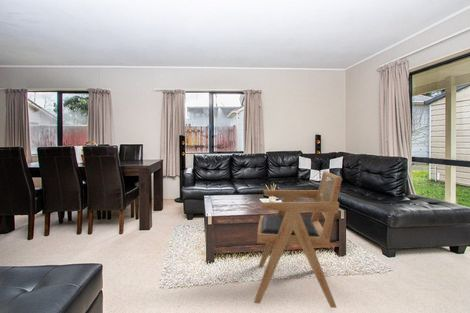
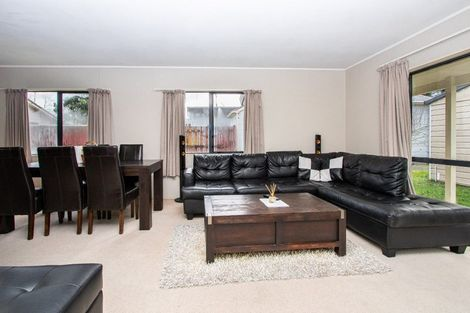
- armchair [253,170,343,309]
